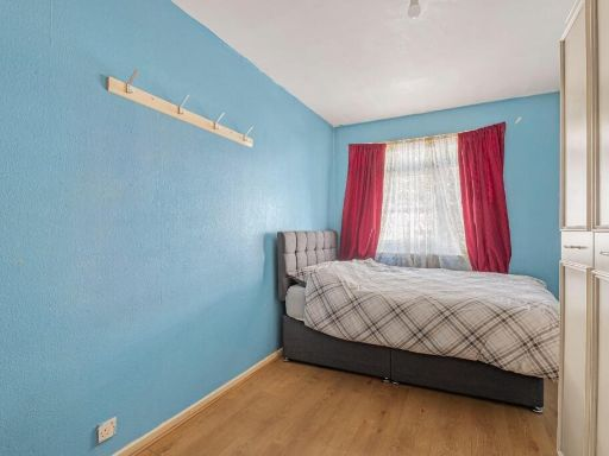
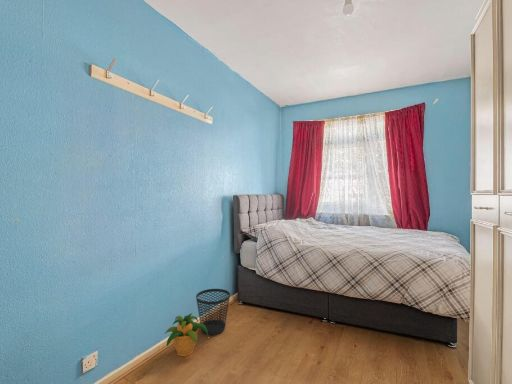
+ wastebasket [195,288,231,336]
+ potted plant [164,312,209,357]
